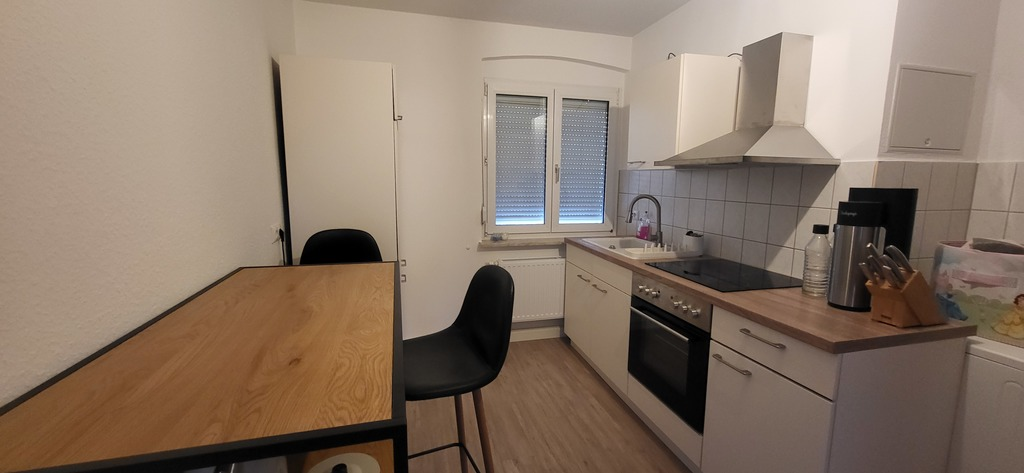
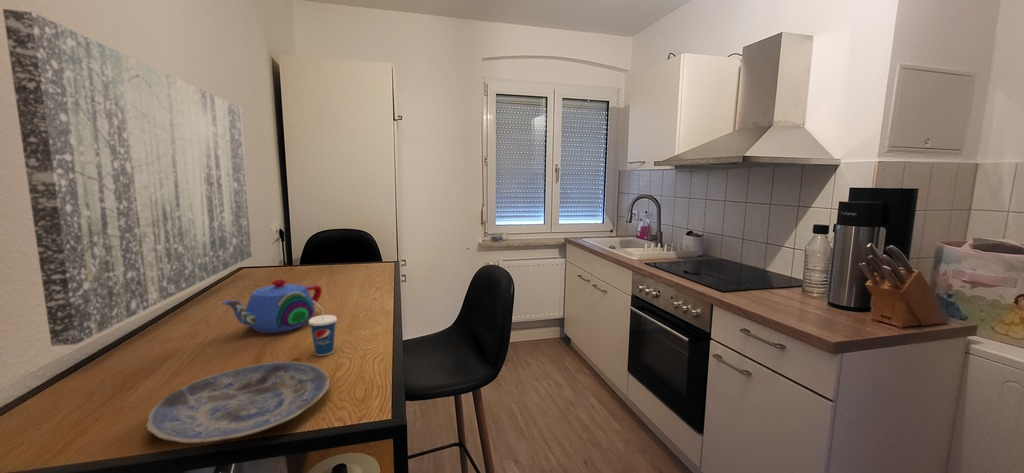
+ wall art [2,8,253,347]
+ plate [145,360,331,444]
+ cup [307,301,338,357]
+ teapot [221,278,323,334]
